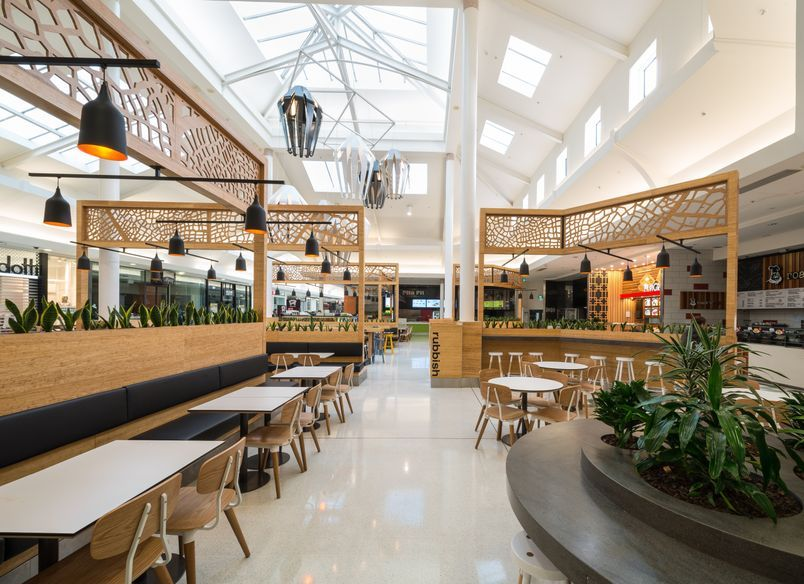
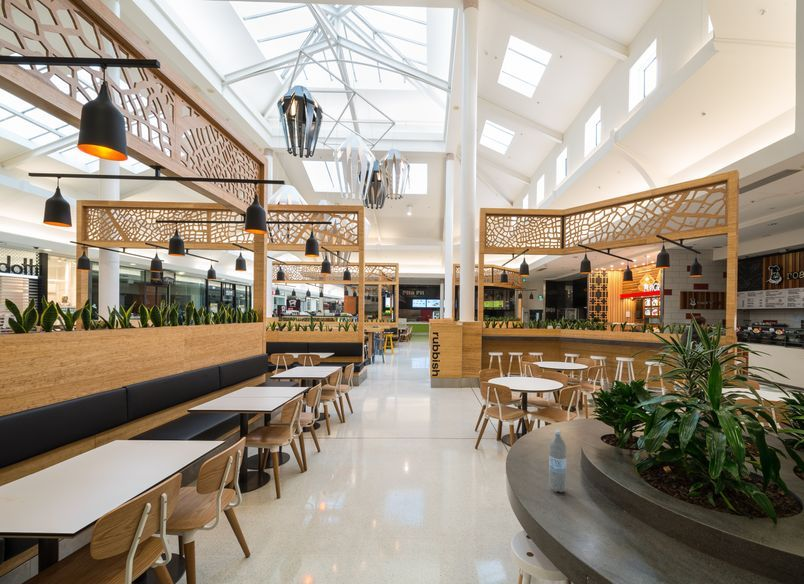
+ water bottle [548,429,567,493]
